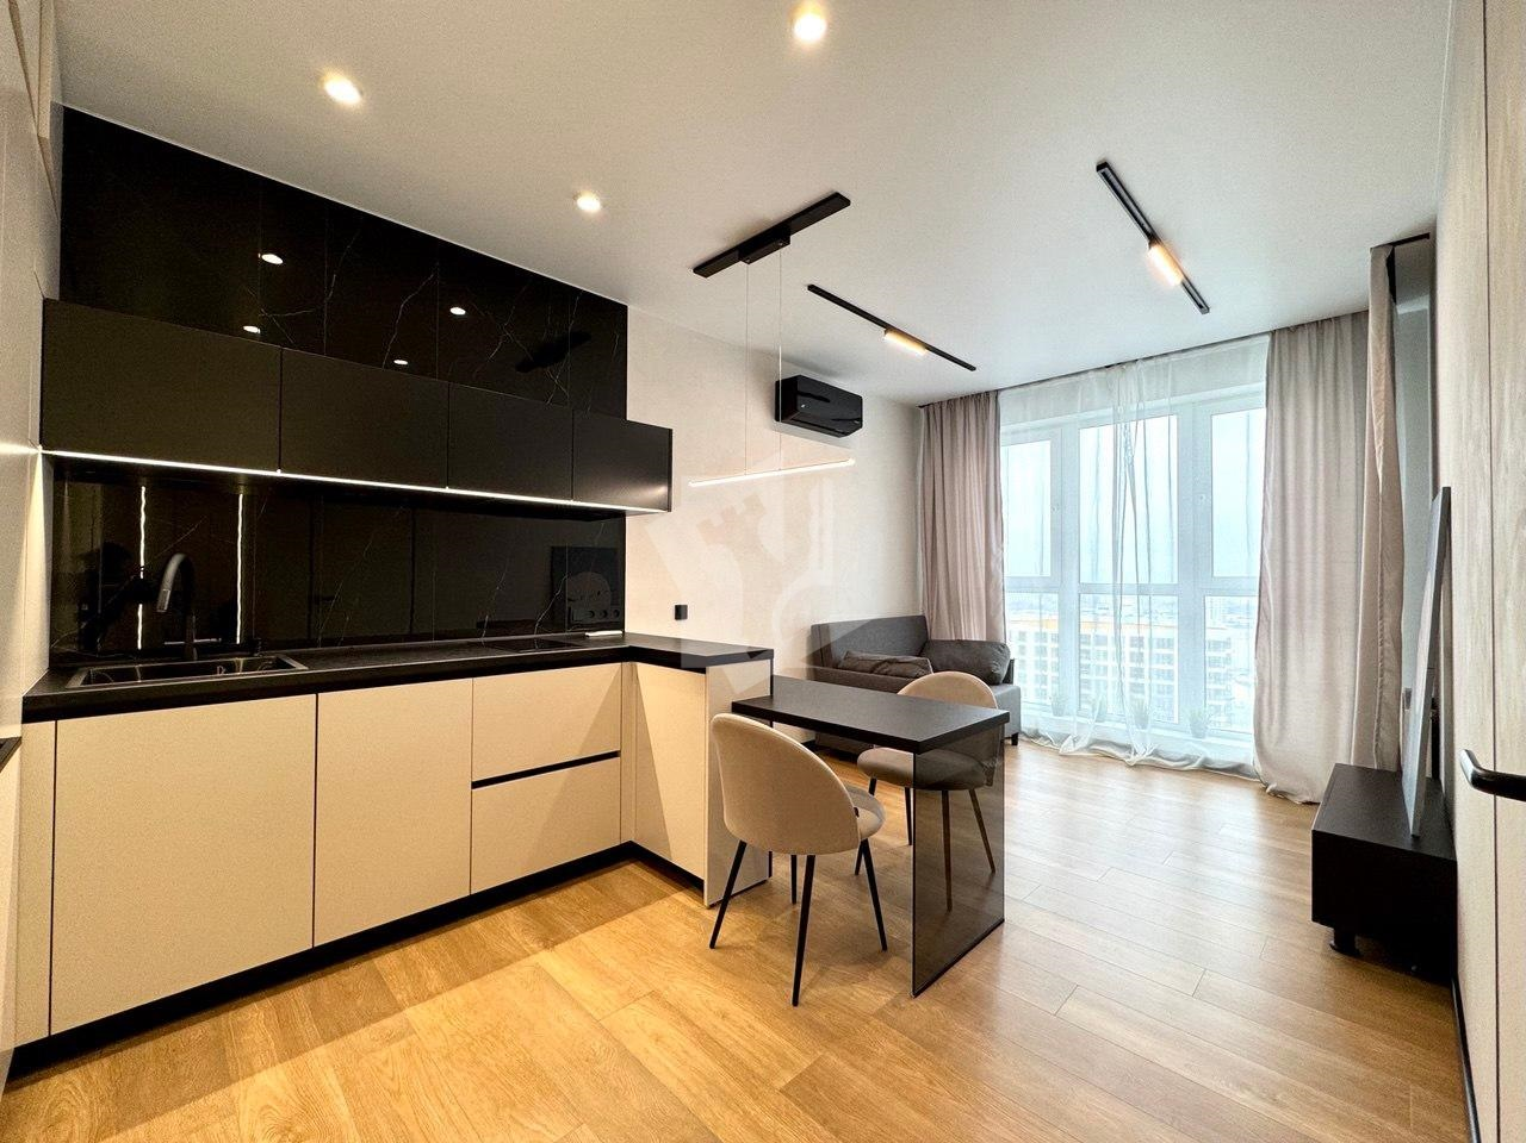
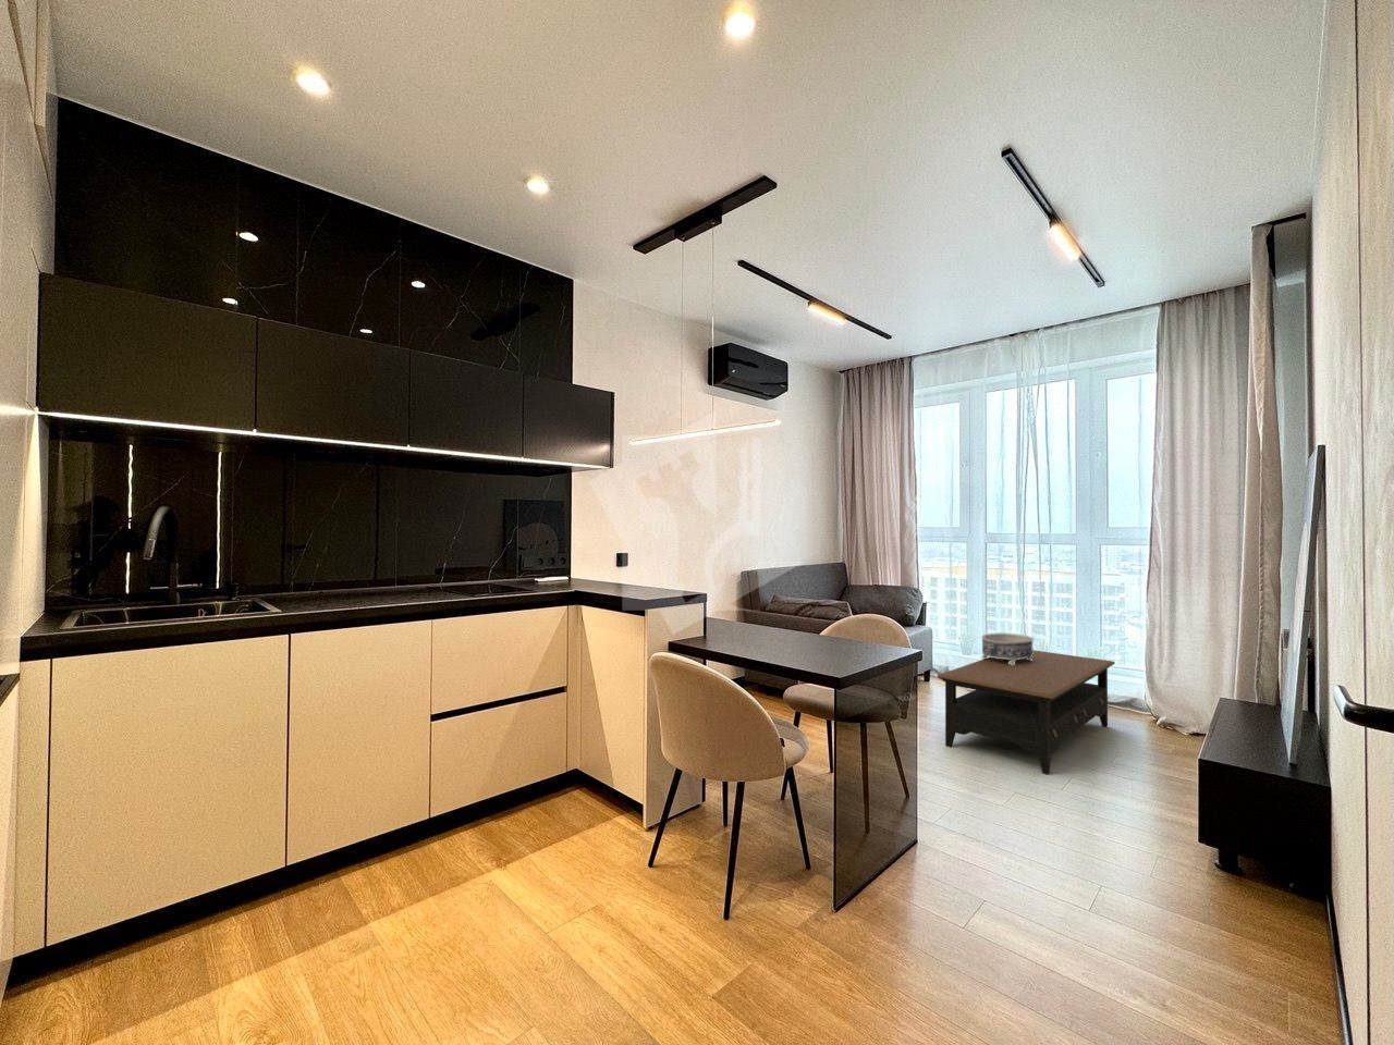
+ decorative bowl [980,631,1035,665]
+ coffee table [935,649,1116,775]
